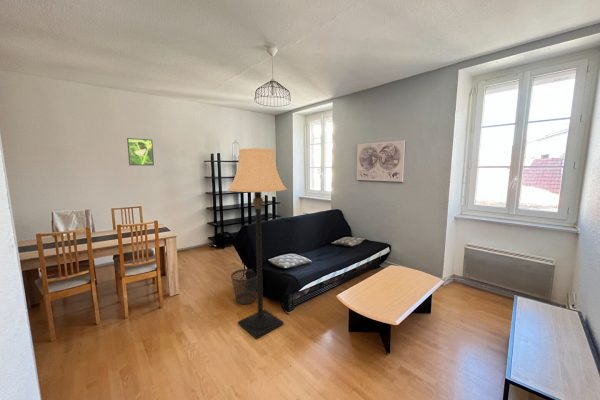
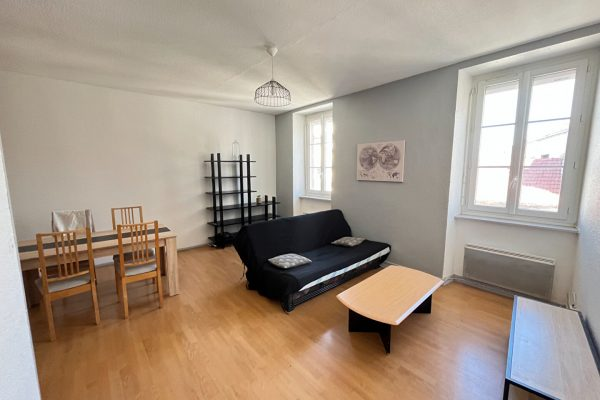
- wastebasket [230,268,257,306]
- lamp [227,147,288,340]
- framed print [126,137,155,167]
